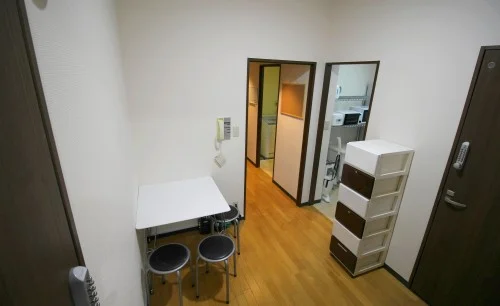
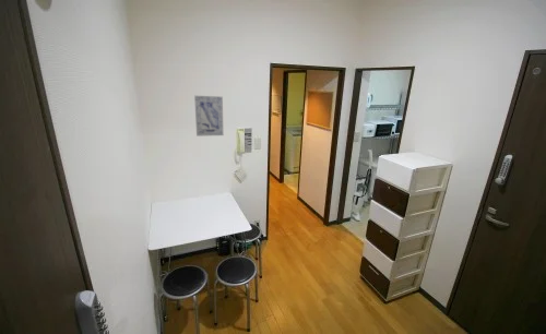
+ wall art [193,95,224,138]
